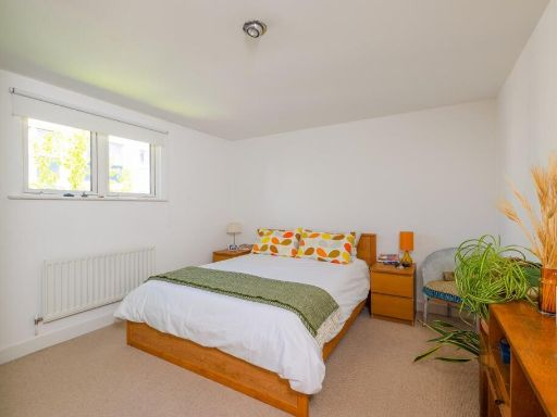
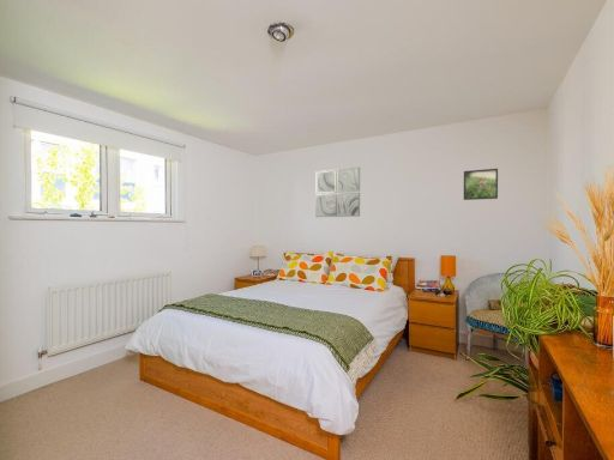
+ wall art [314,167,361,218]
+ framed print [463,168,499,201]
